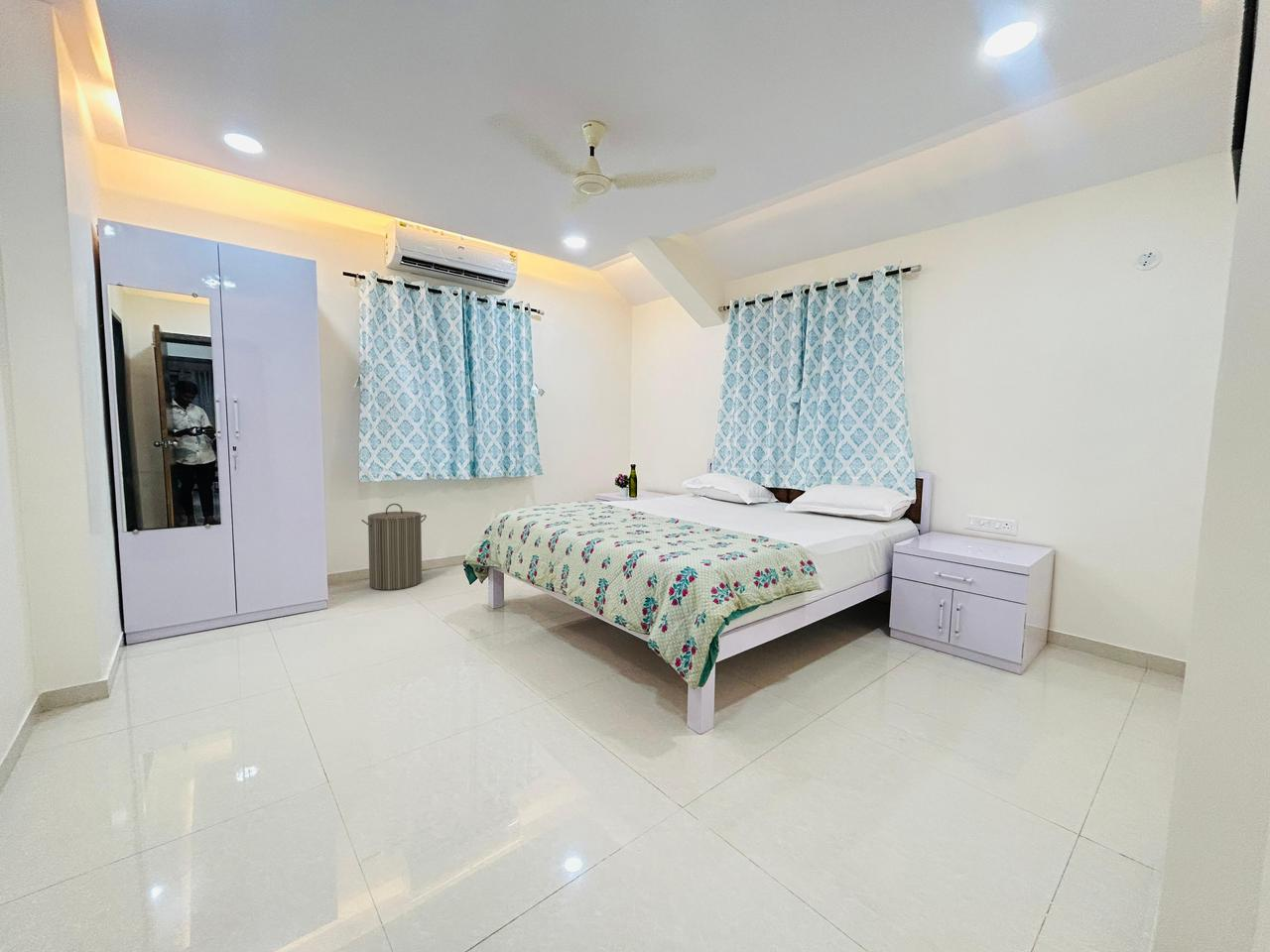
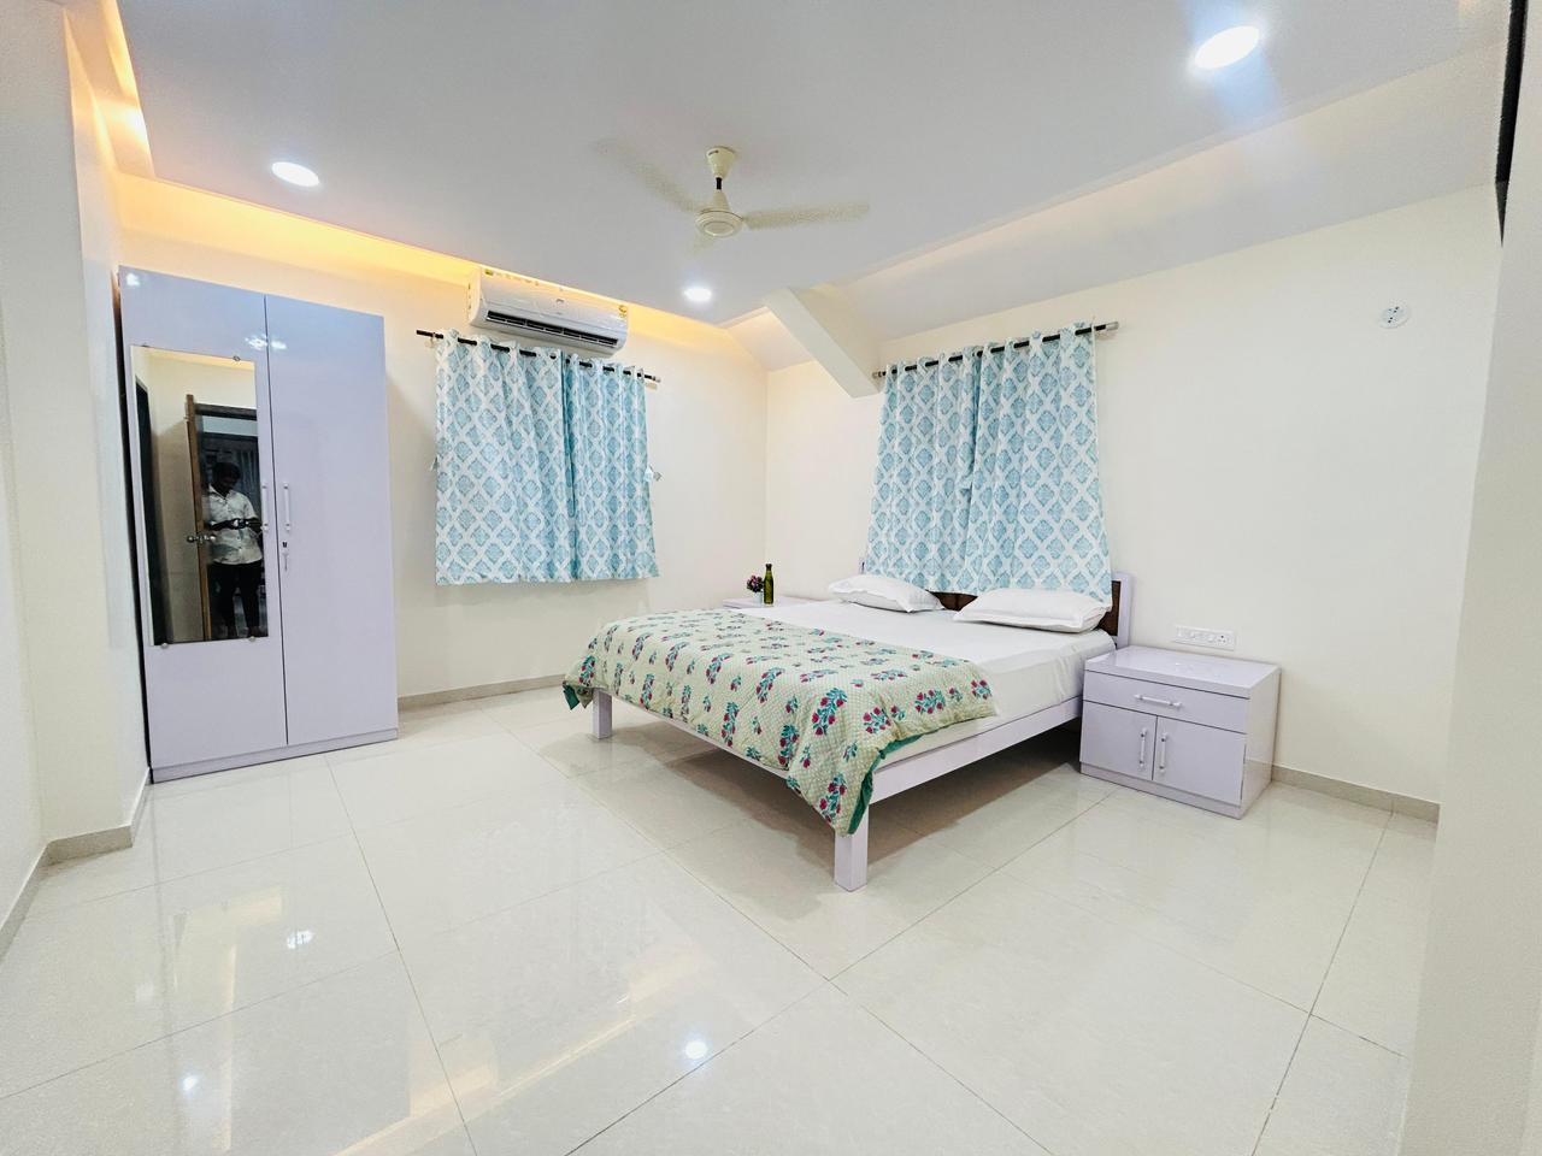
- laundry hamper [360,503,428,591]
